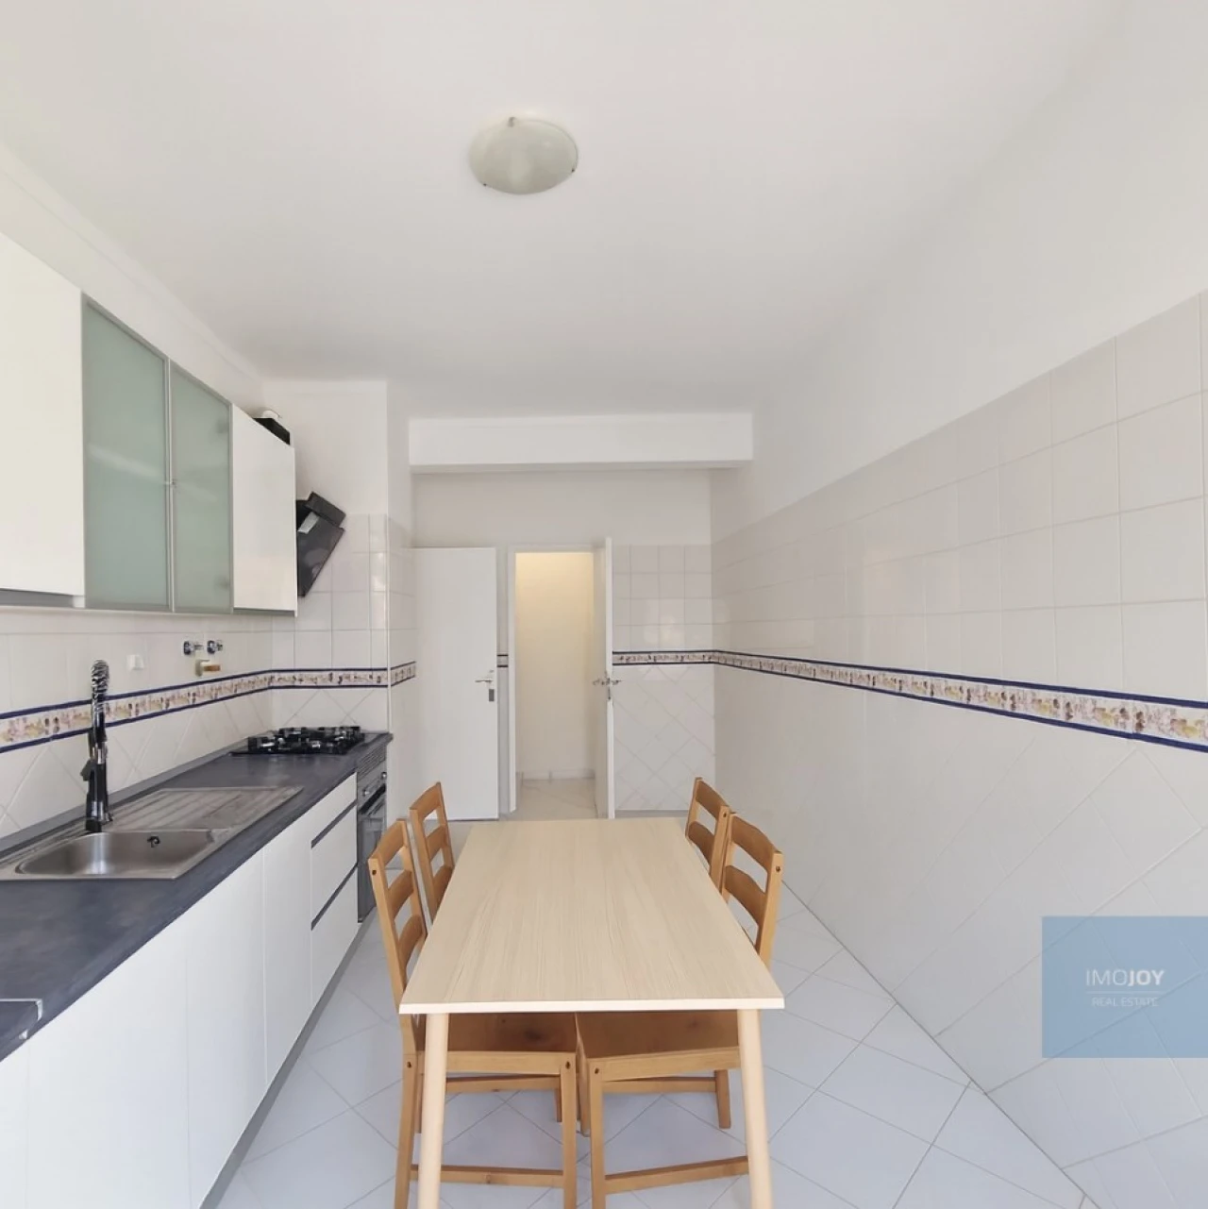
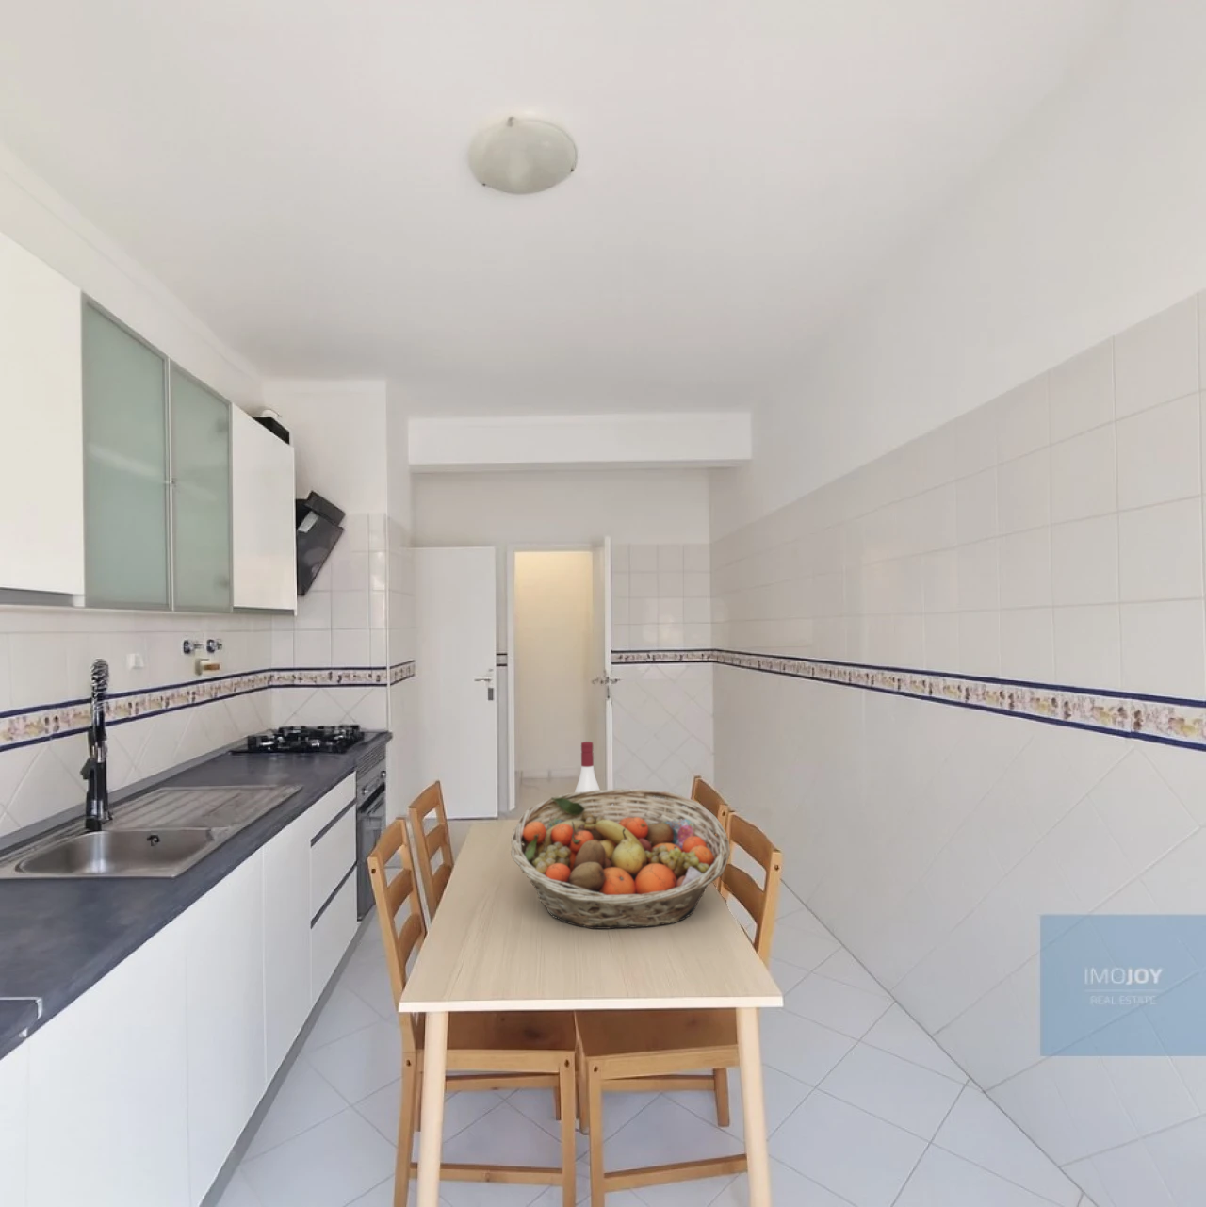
+ fruit basket [510,787,731,930]
+ alcohol [574,741,601,793]
